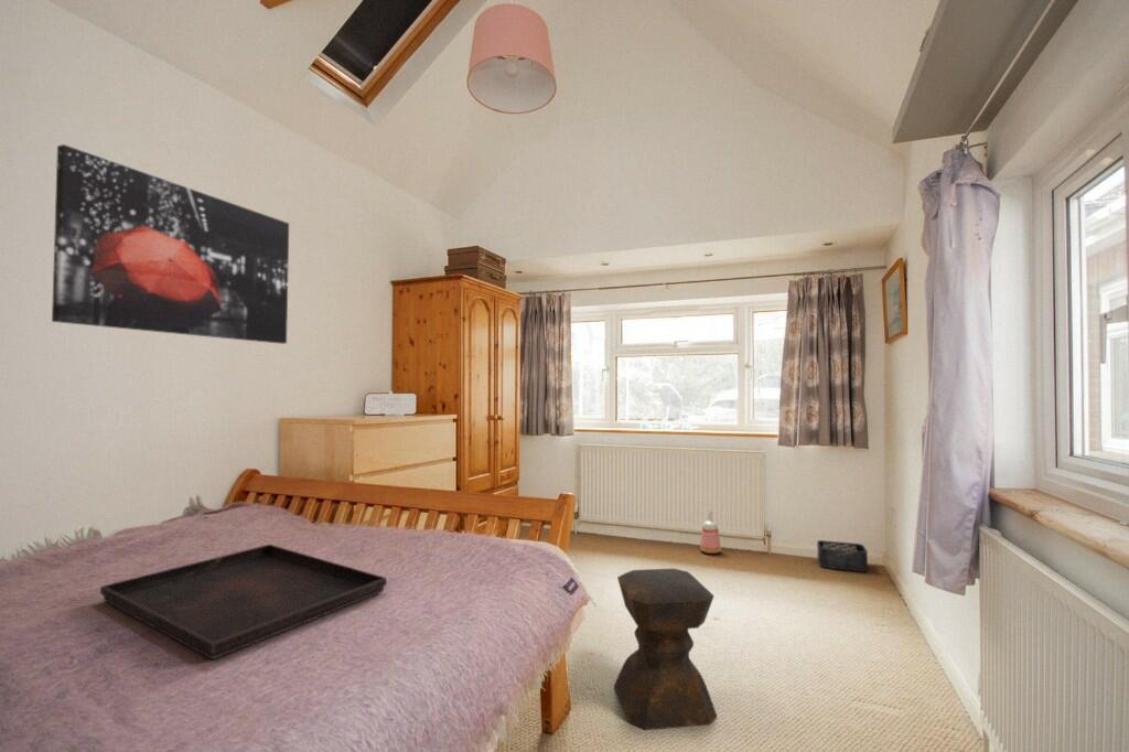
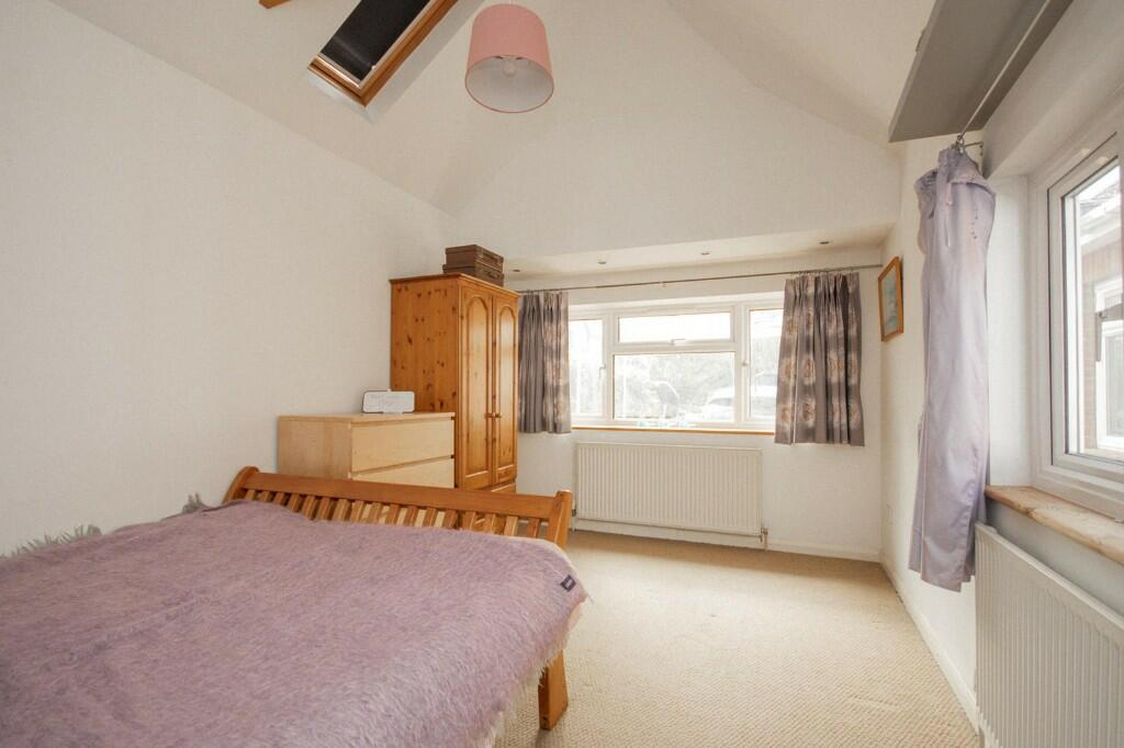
- storage bin [816,539,869,572]
- wall art [51,143,290,345]
- serving tray [99,544,388,660]
- stool [613,567,719,731]
- vase [699,509,722,555]
